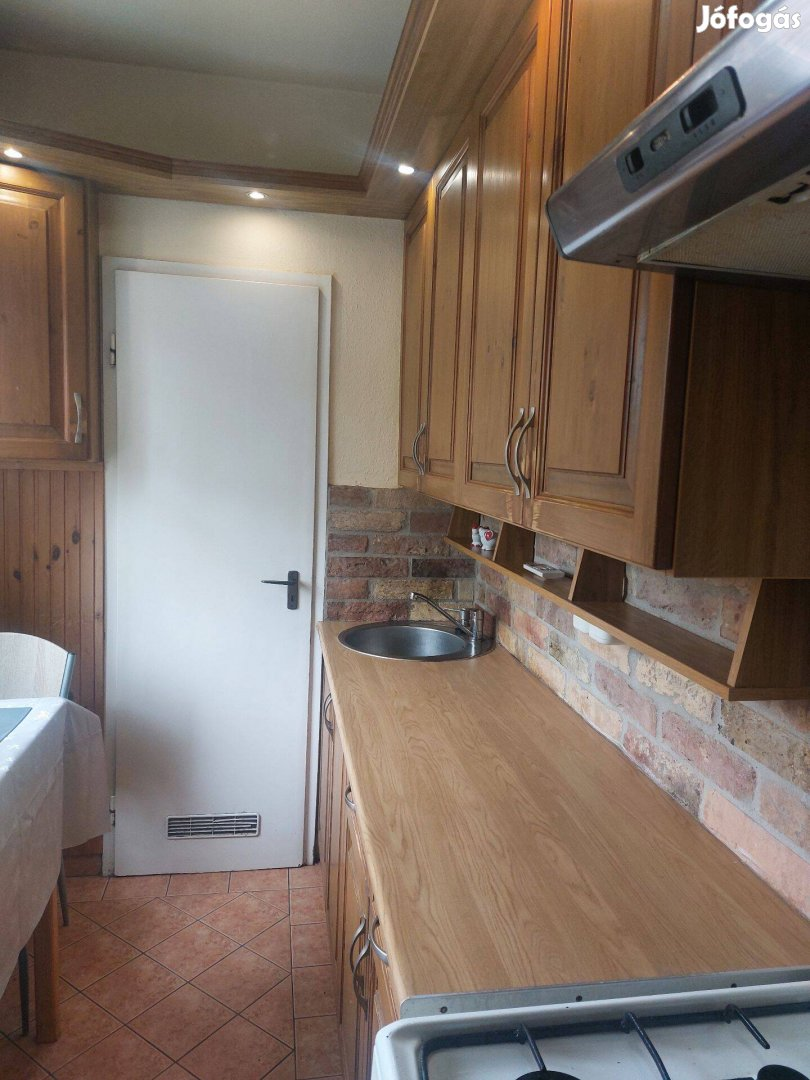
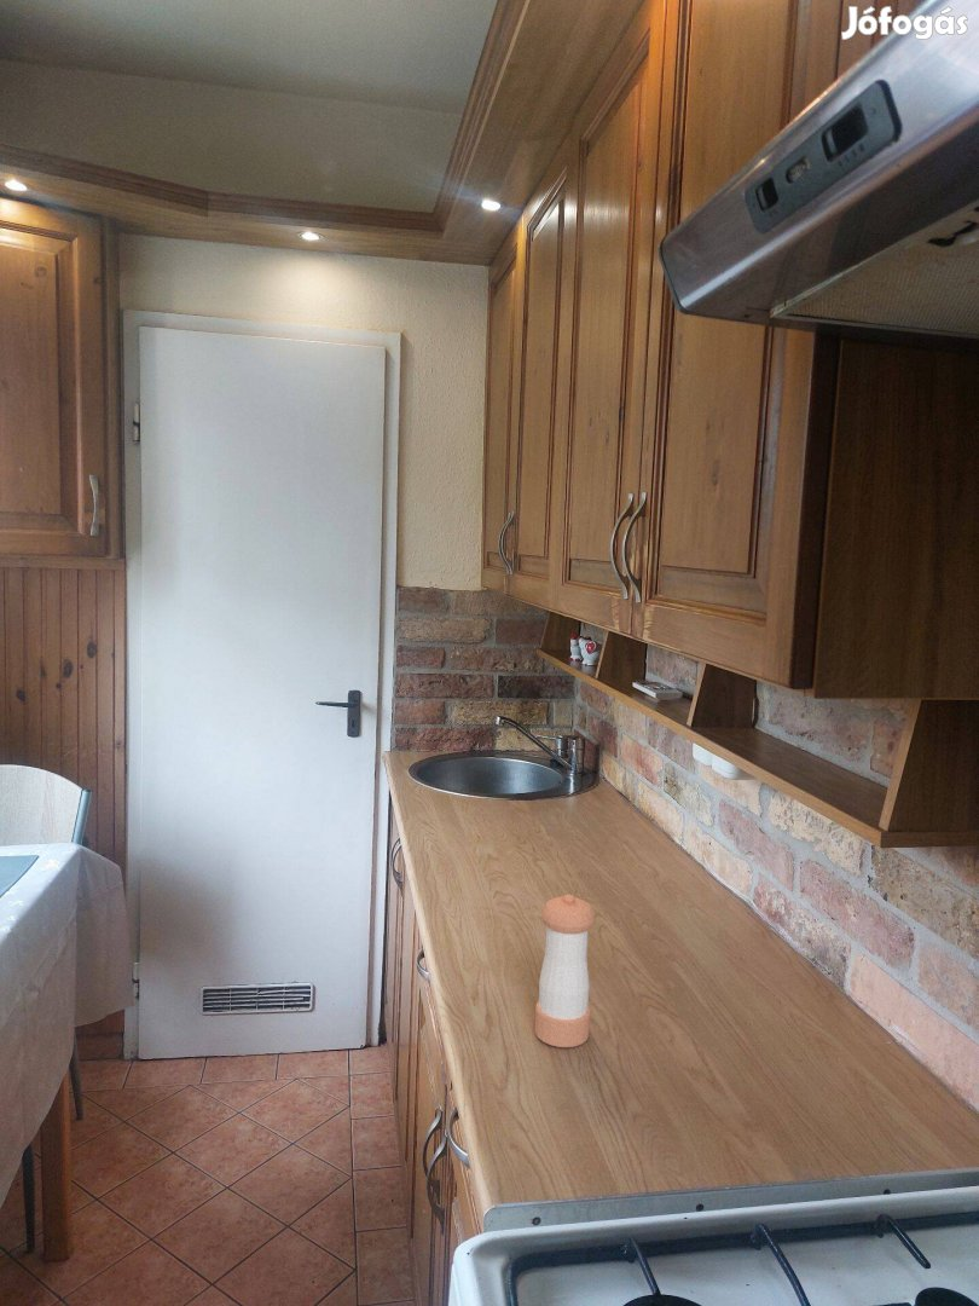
+ pepper shaker [533,894,596,1048]
